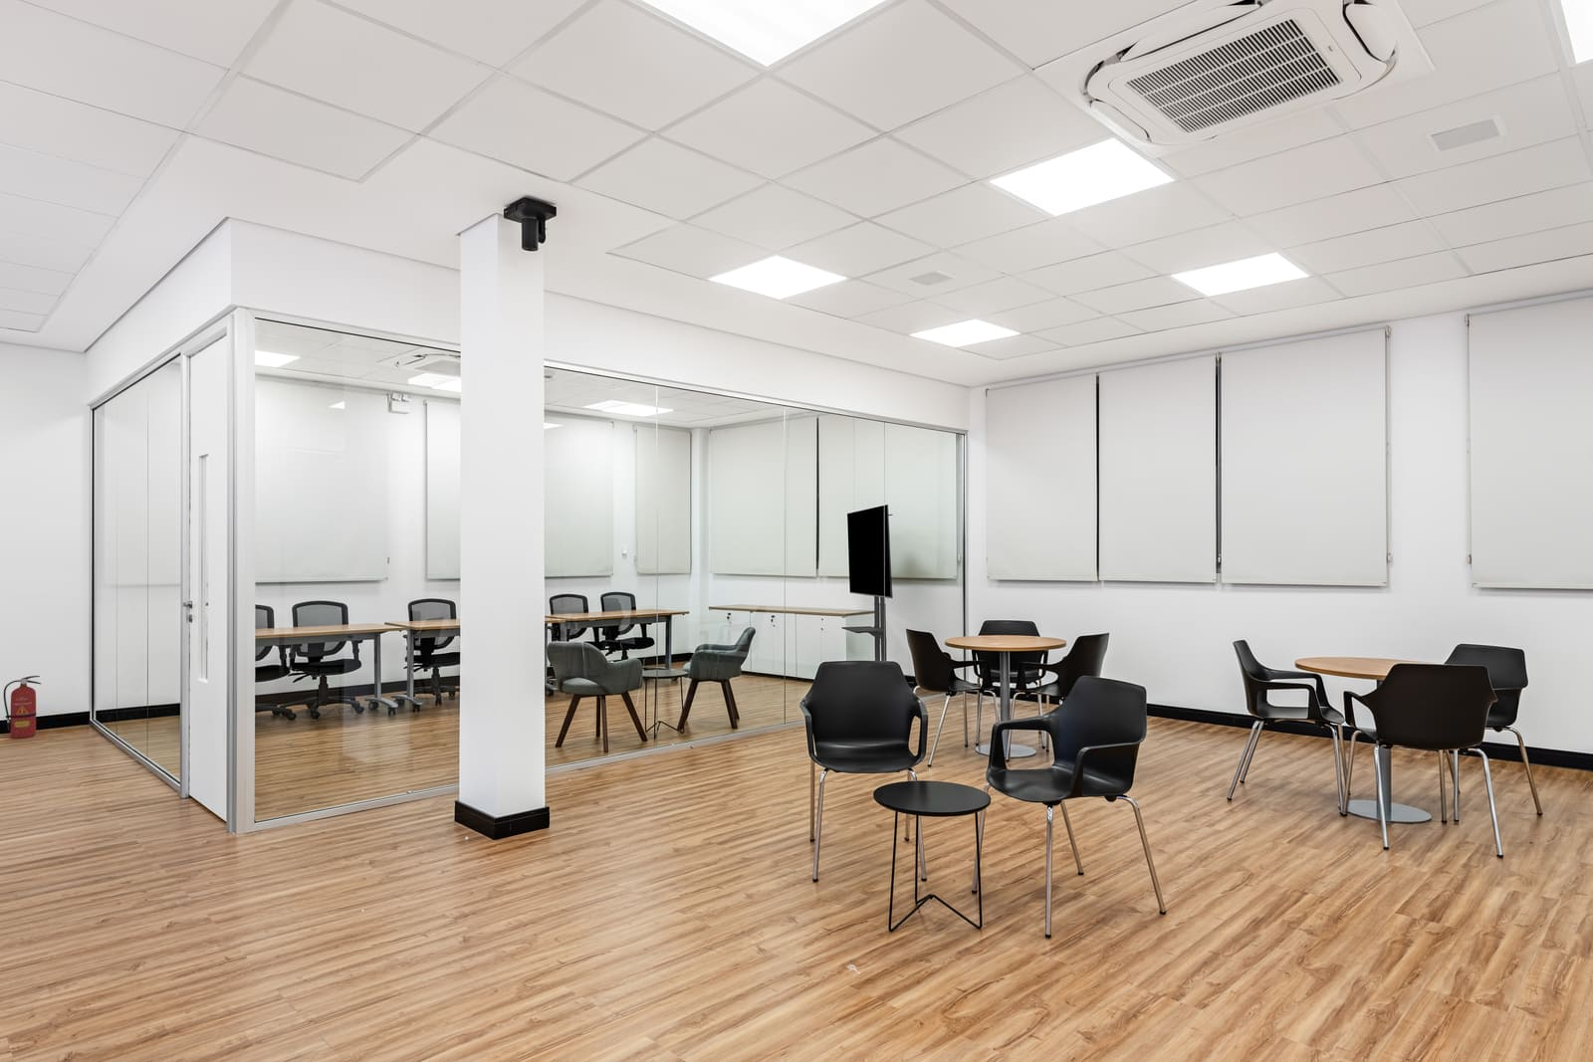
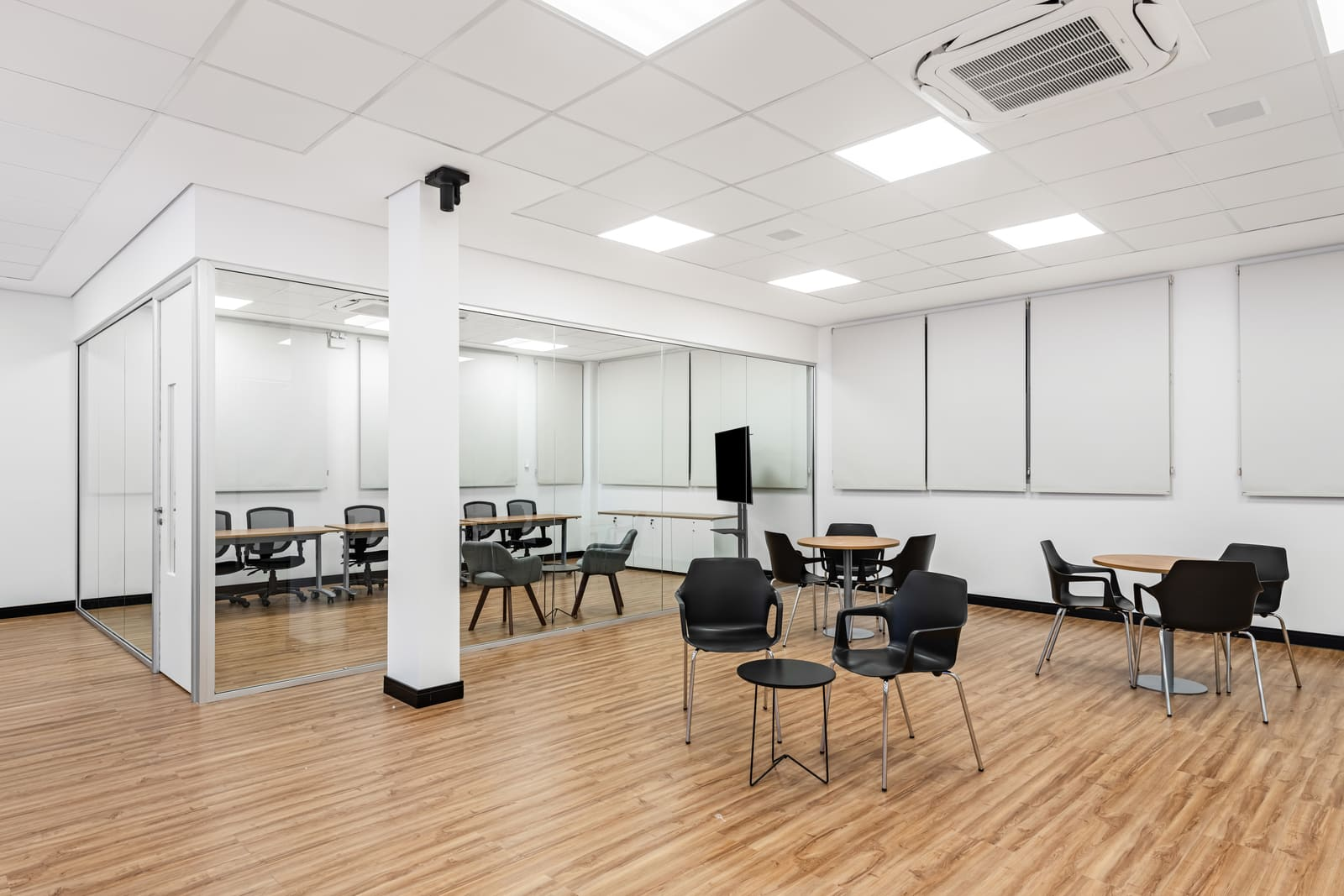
- fire extinguisher [4,674,41,740]
